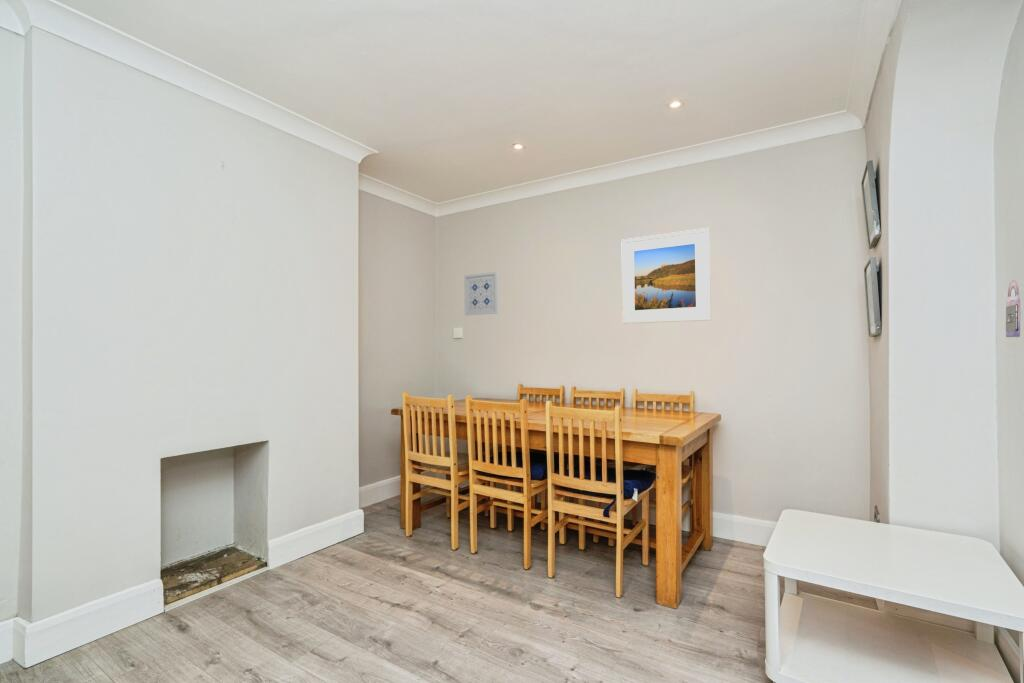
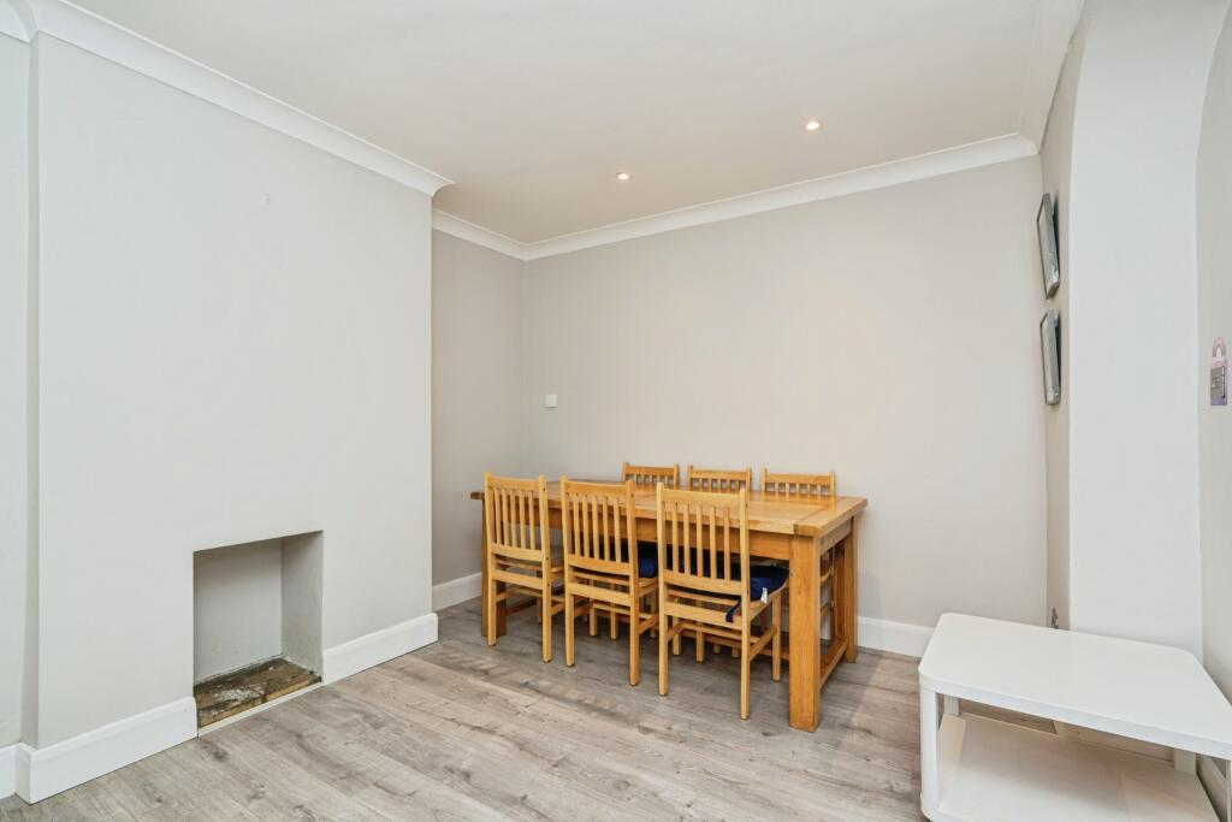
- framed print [620,227,712,325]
- wall art [463,271,500,316]
